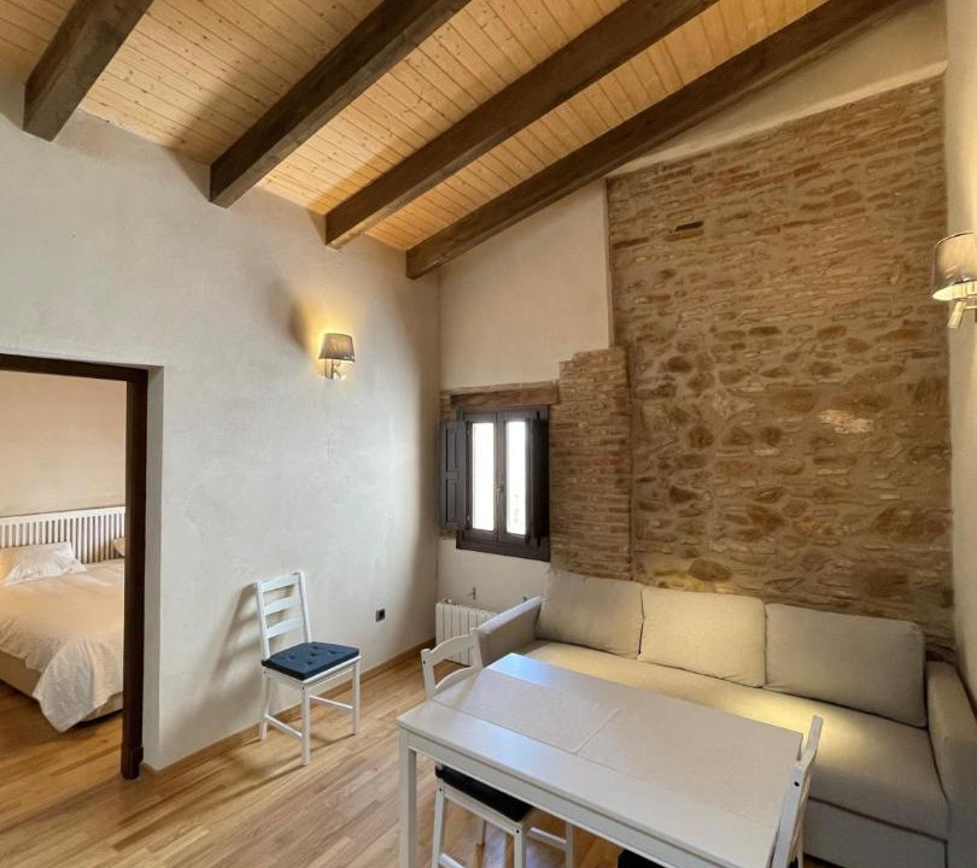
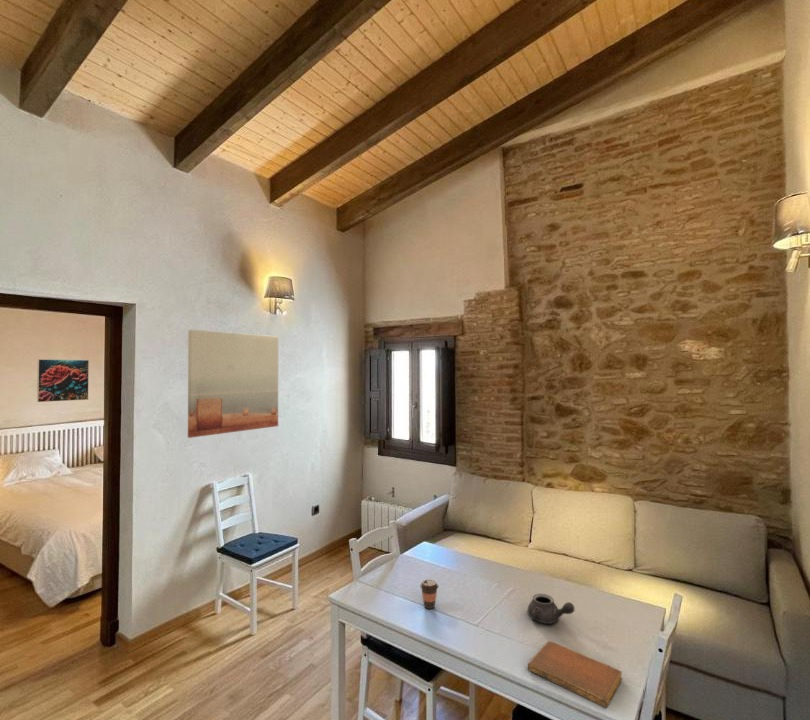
+ notebook [527,640,623,709]
+ teapot [527,593,575,625]
+ coffee cup [419,578,439,610]
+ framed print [36,358,90,403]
+ wall art [187,329,279,439]
